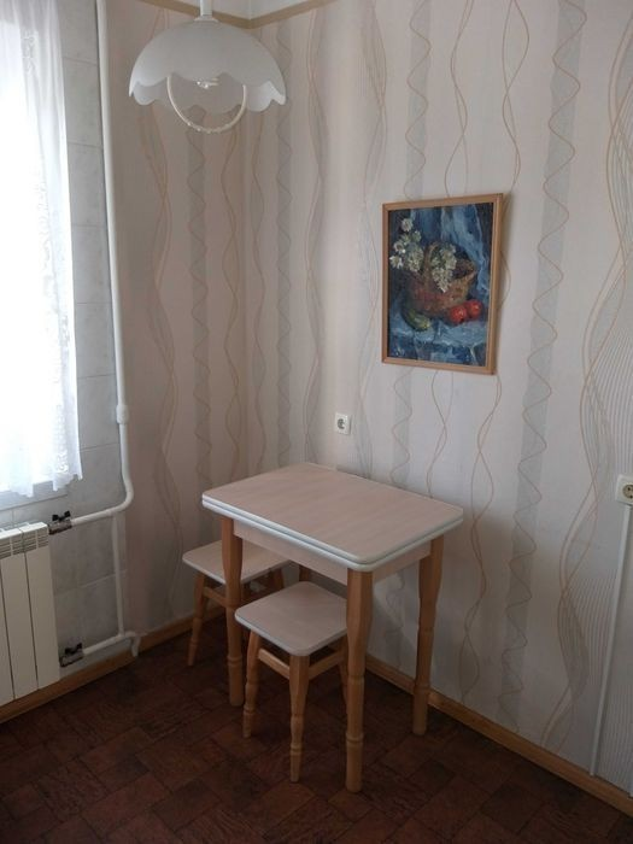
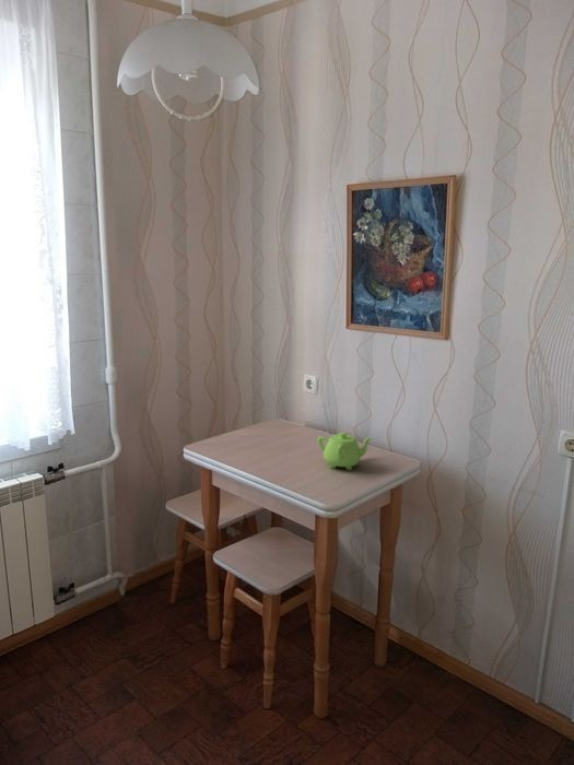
+ teapot [316,432,374,471]
